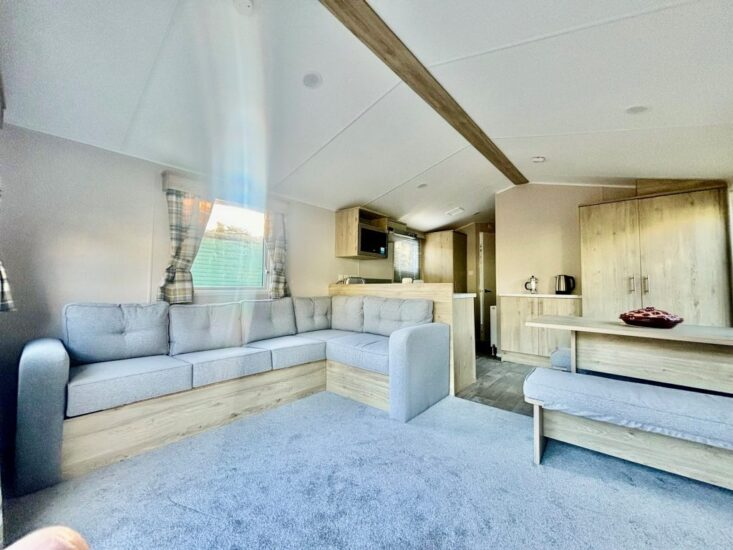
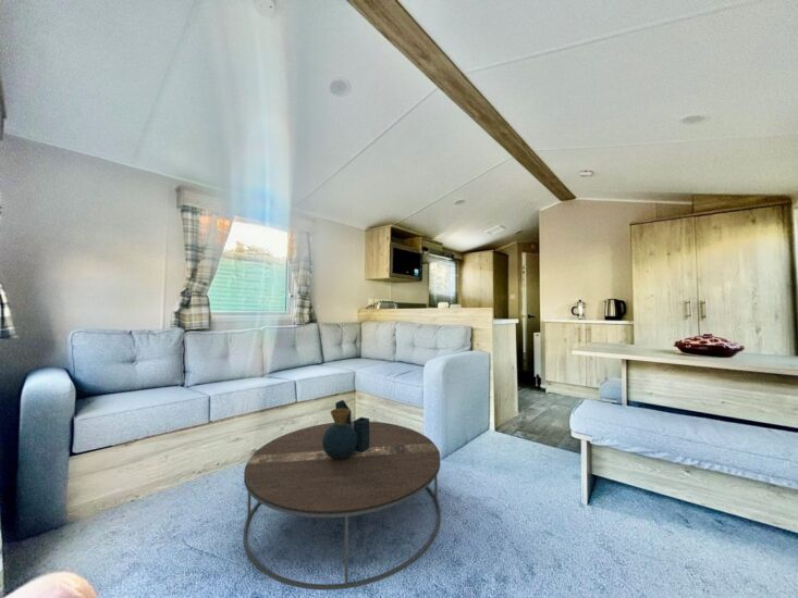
+ coffee table [243,399,442,591]
